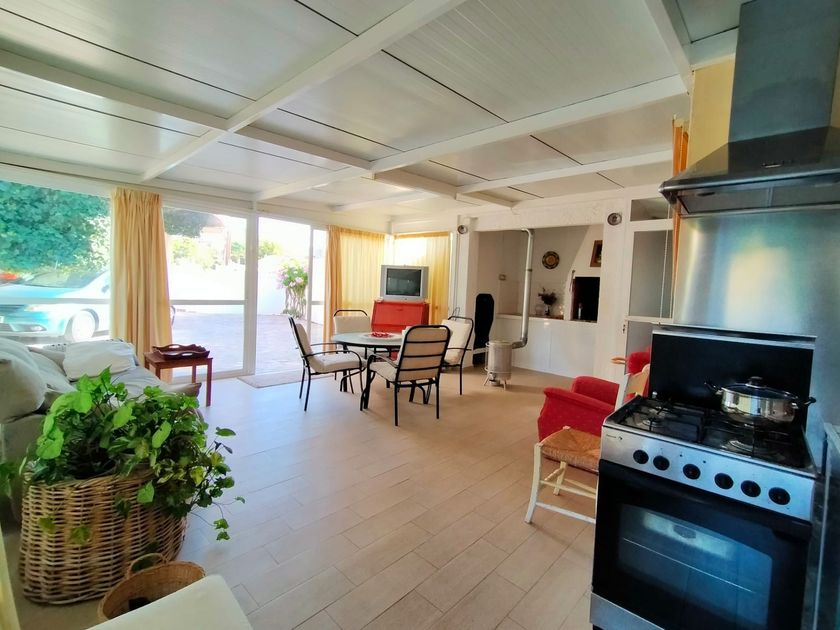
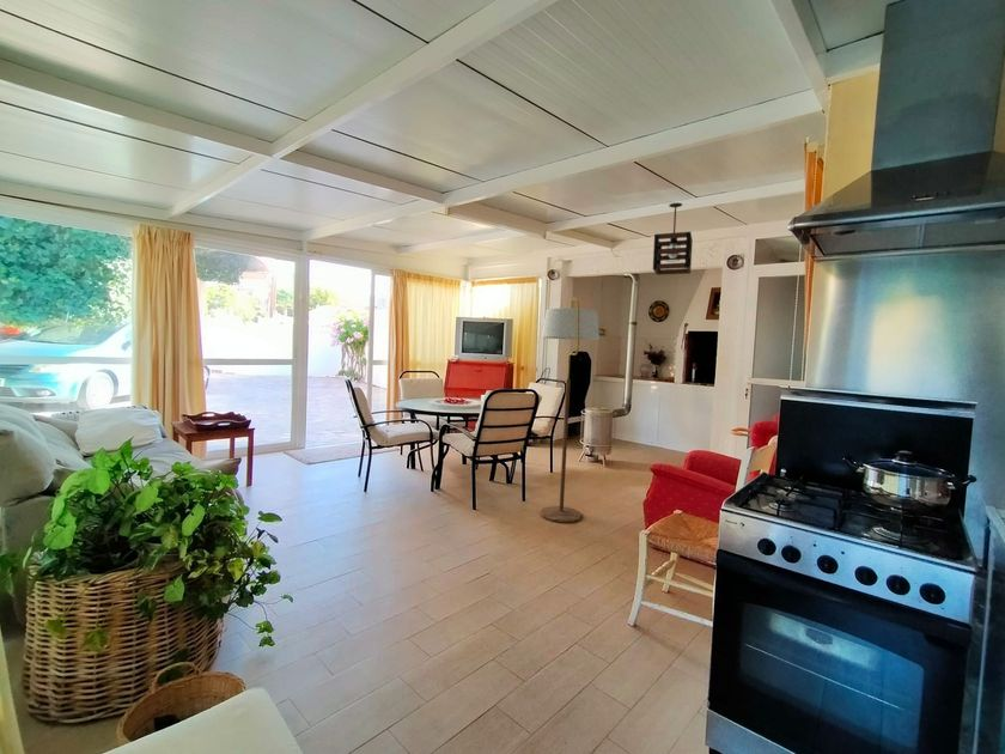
+ floor lamp [538,297,601,523]
+ pendant light [652,202,694,276]
